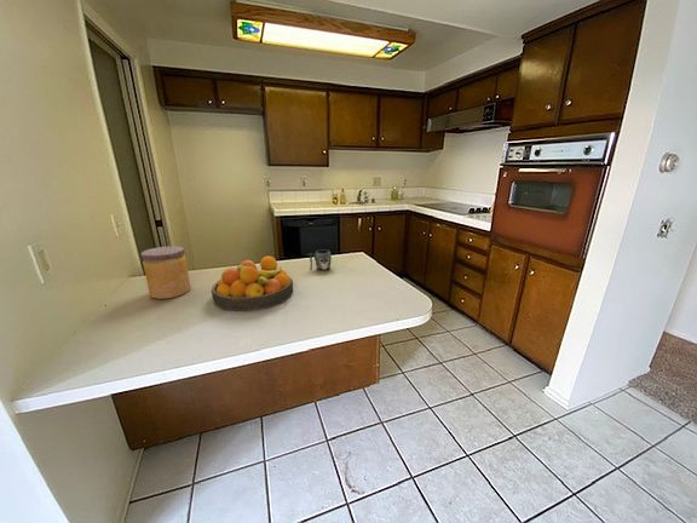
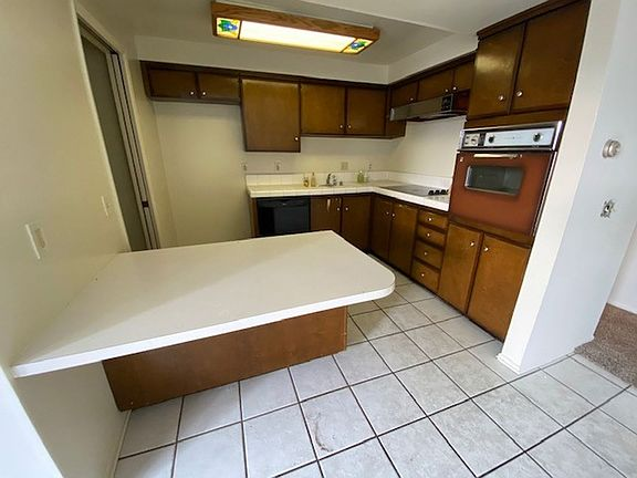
- fruit bowl [211,255,294,311]
- mug [306,248,333,271]
- jar [139,245,191,300]
